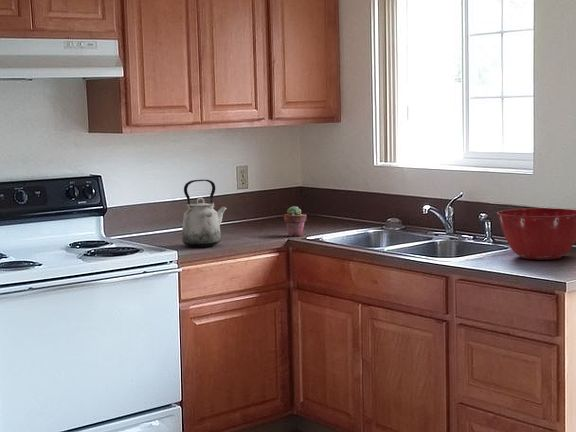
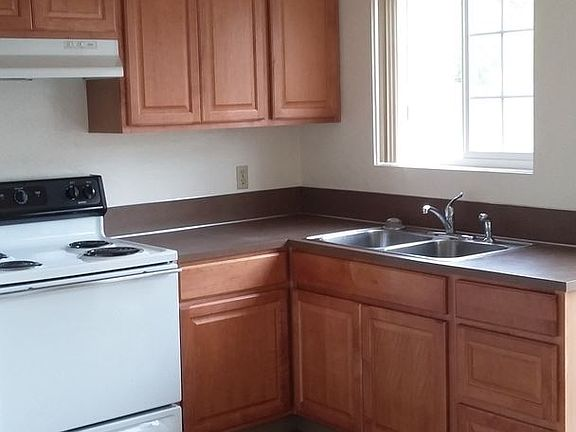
- mixing bowl [496,207,576,261]
- kettle [181,179,228,248]
- potted succulent [283,205,308,237]
